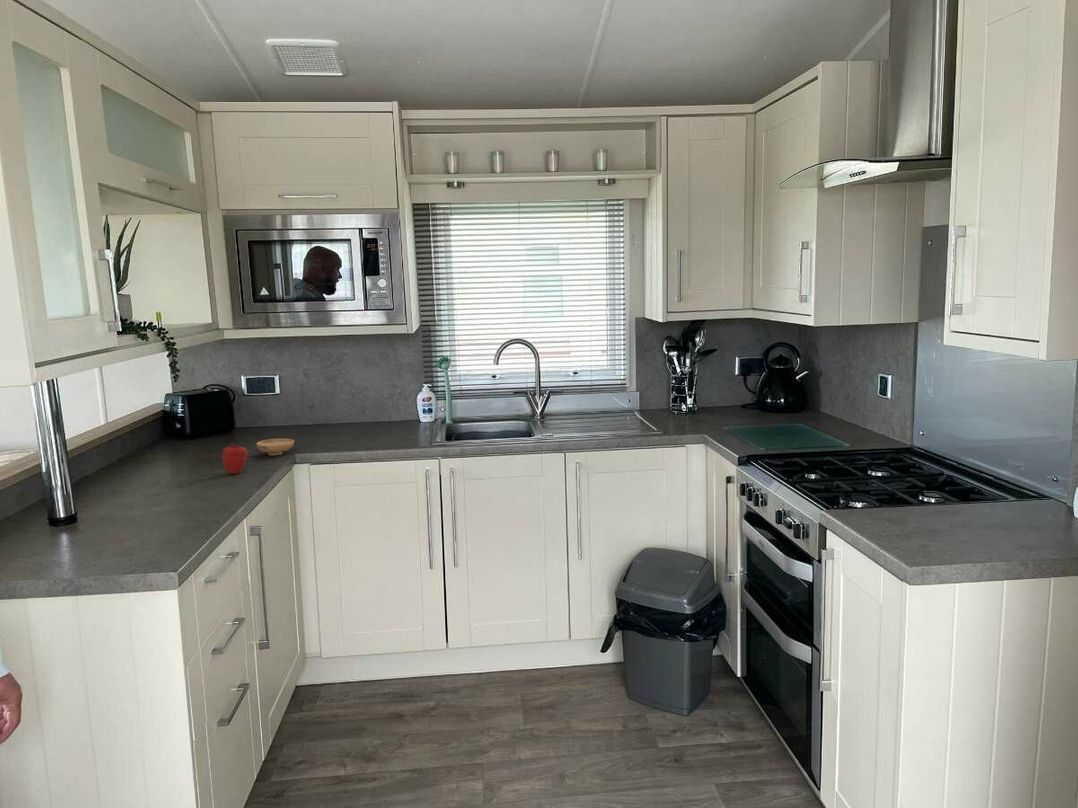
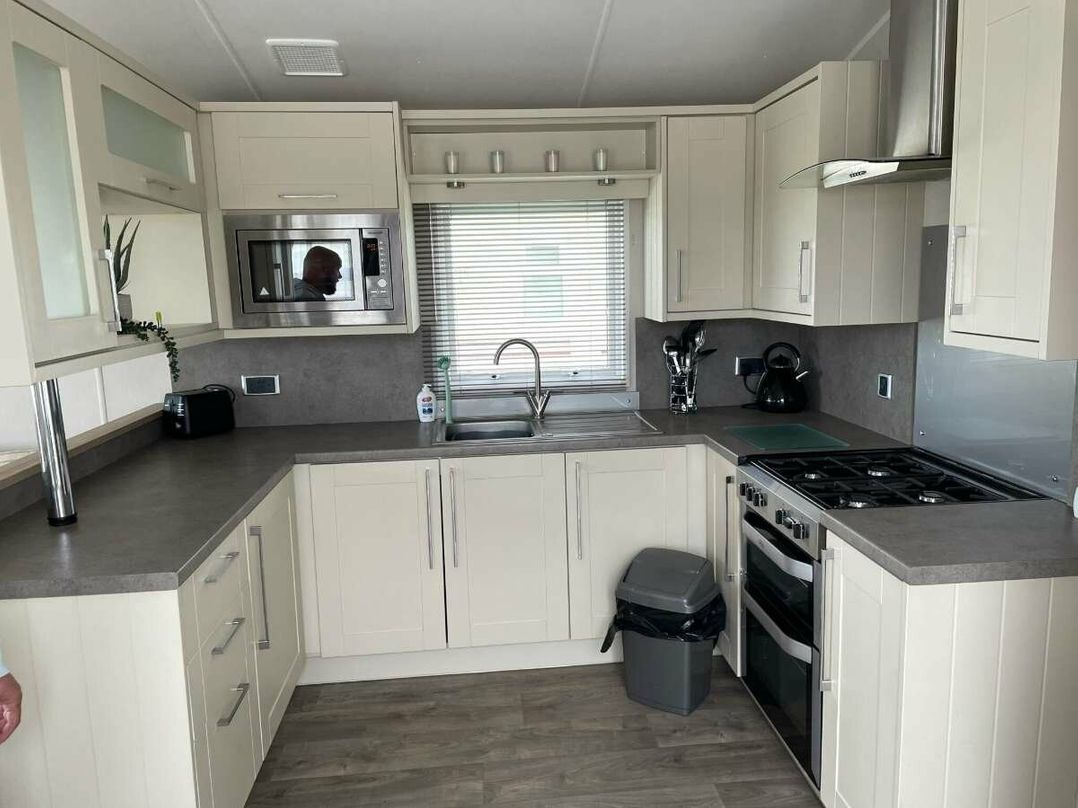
- bowl [256,438,295,456]
- apple [221,442,248,475]
